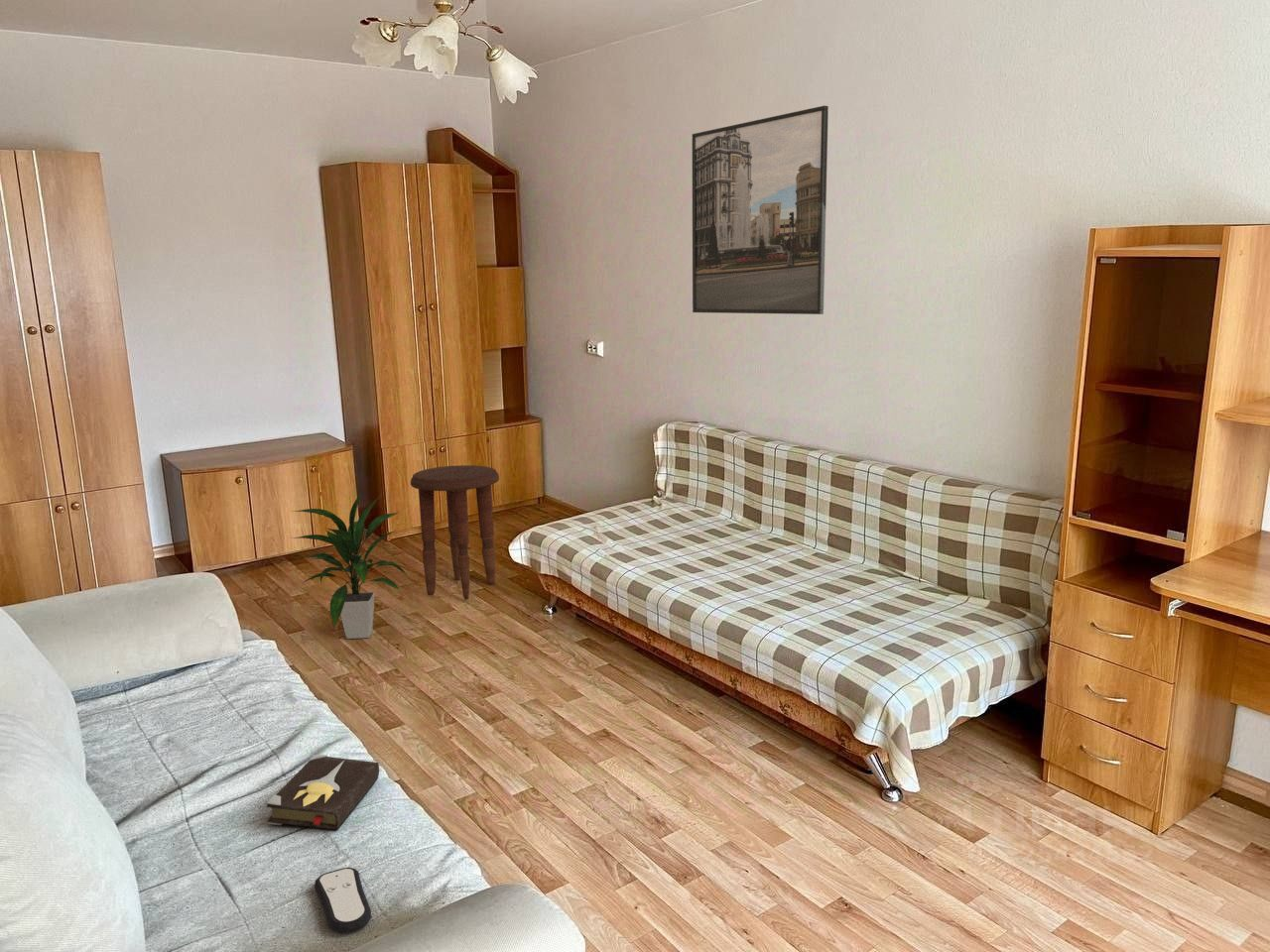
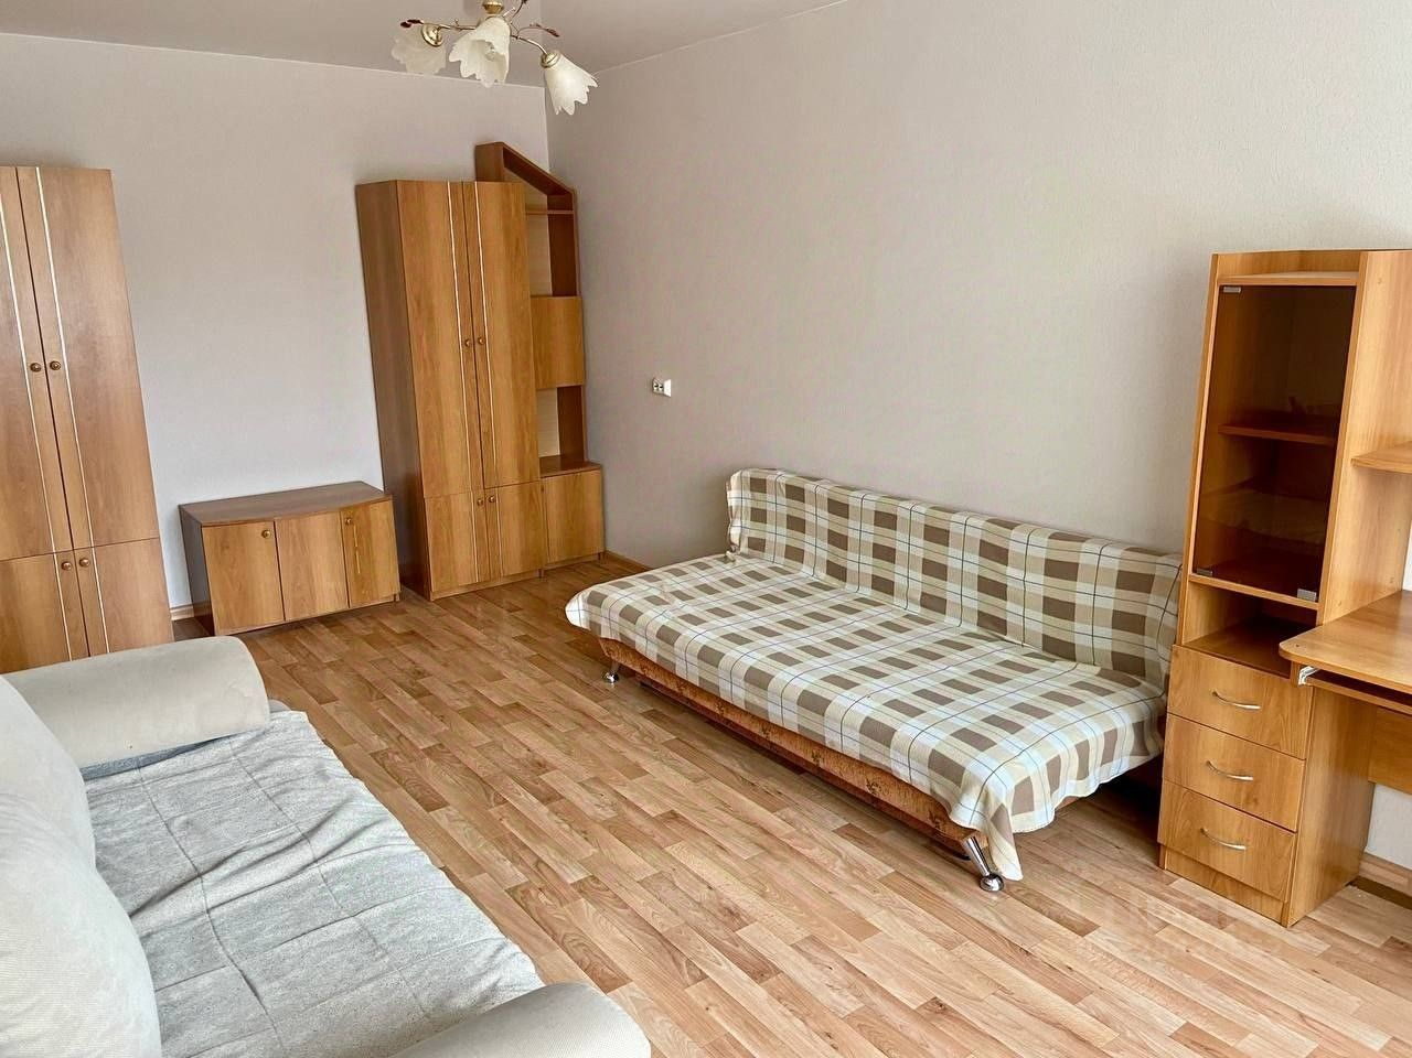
- side table [410,464,500,601]
- hardback book [266,754,380,831]
- remote control [314,867,372,934]
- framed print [692,105,829,315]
- indoor plant [290,490,412,640]
